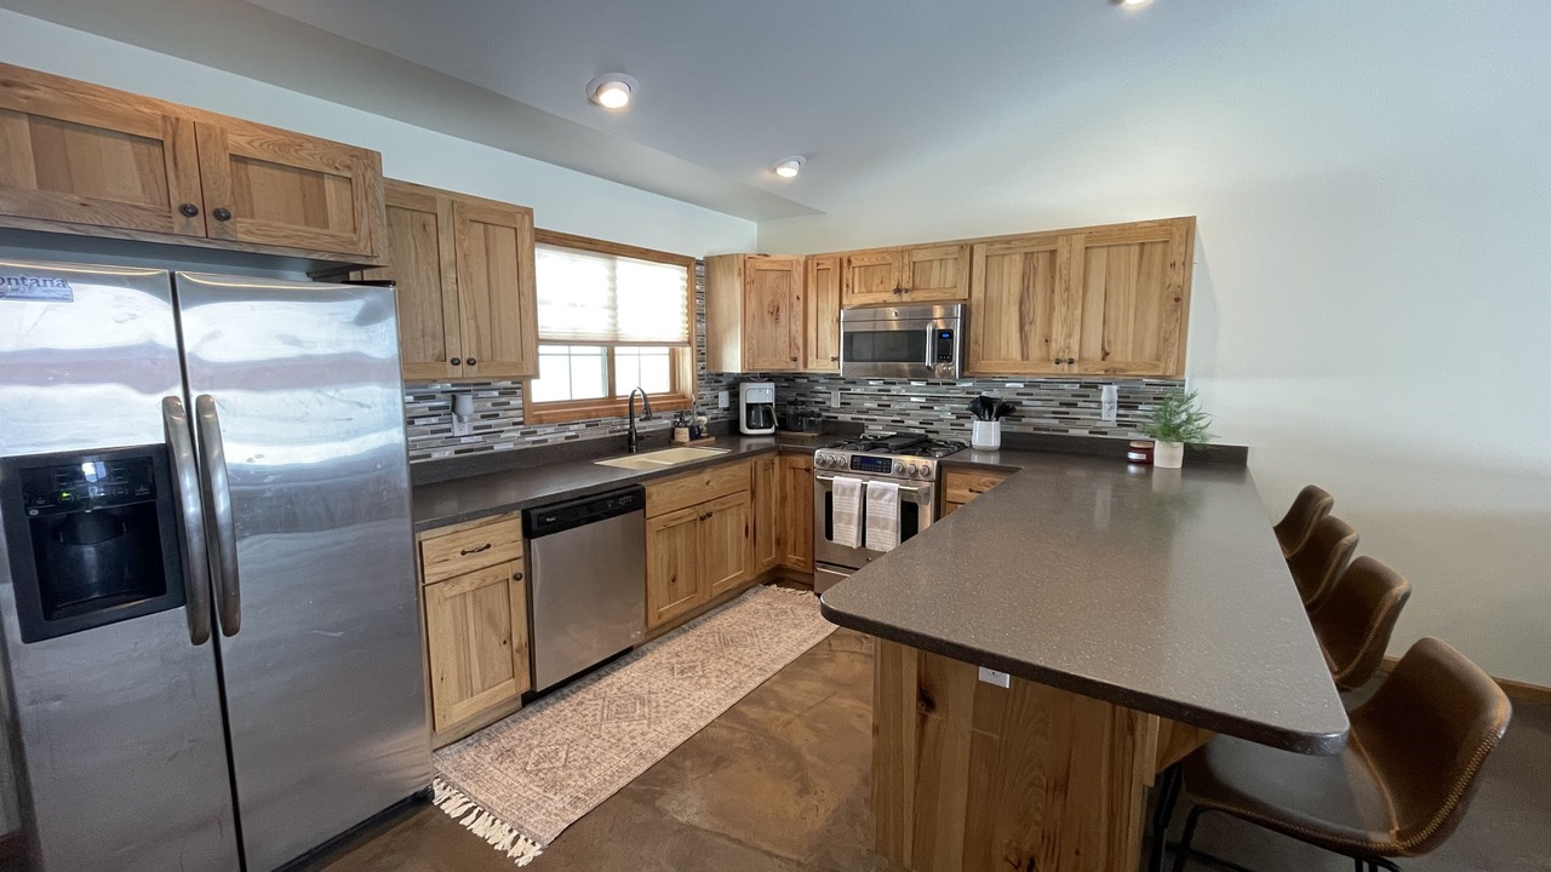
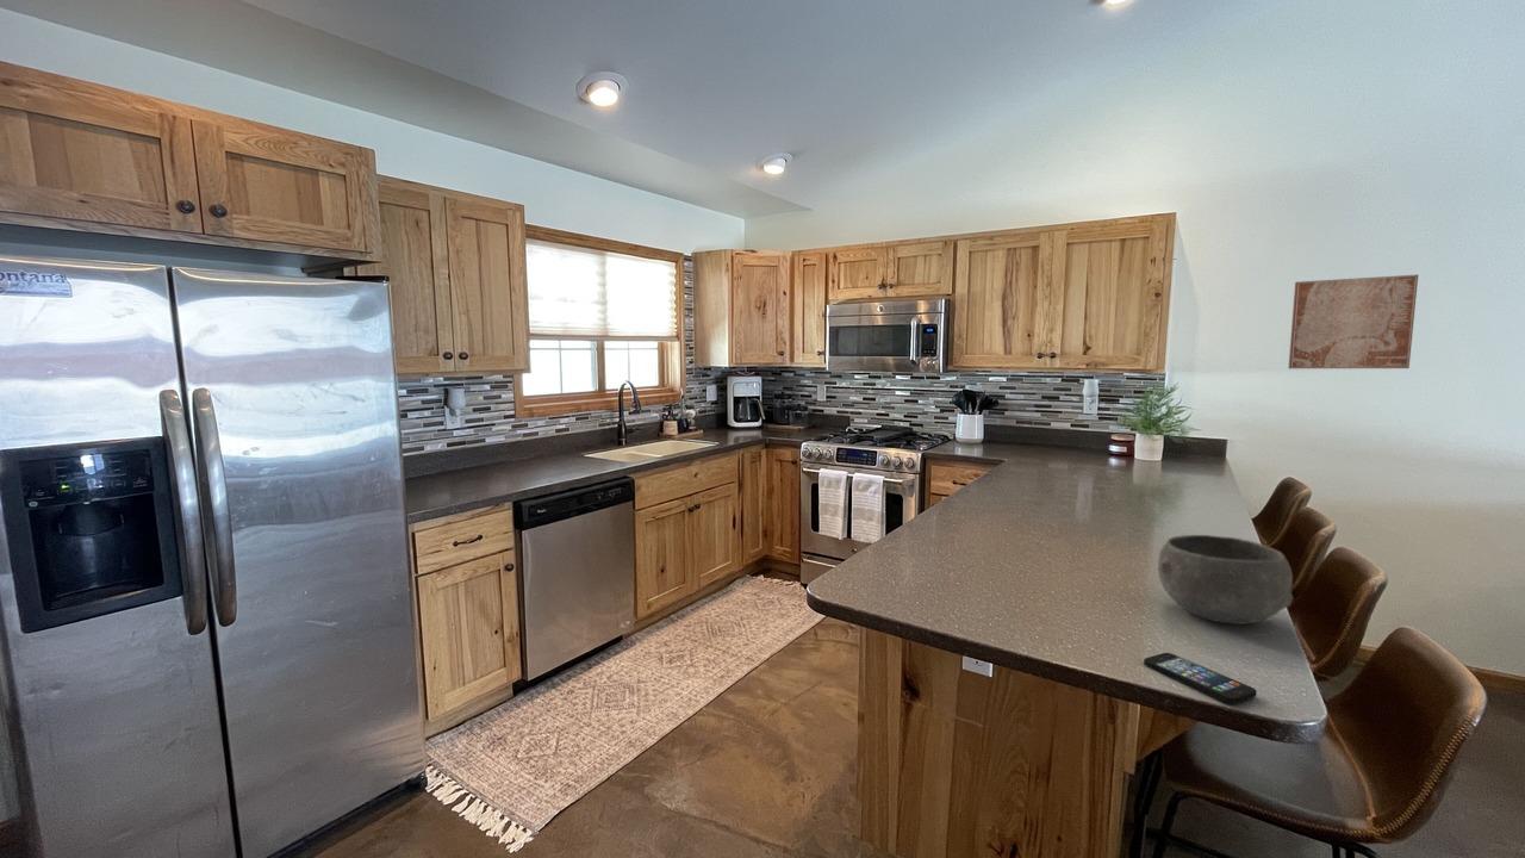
+ smartphone [1143,652,1258,705]
+ wall art [1287,274,1419,369]
+ bowl [1157,534,1294,626]
